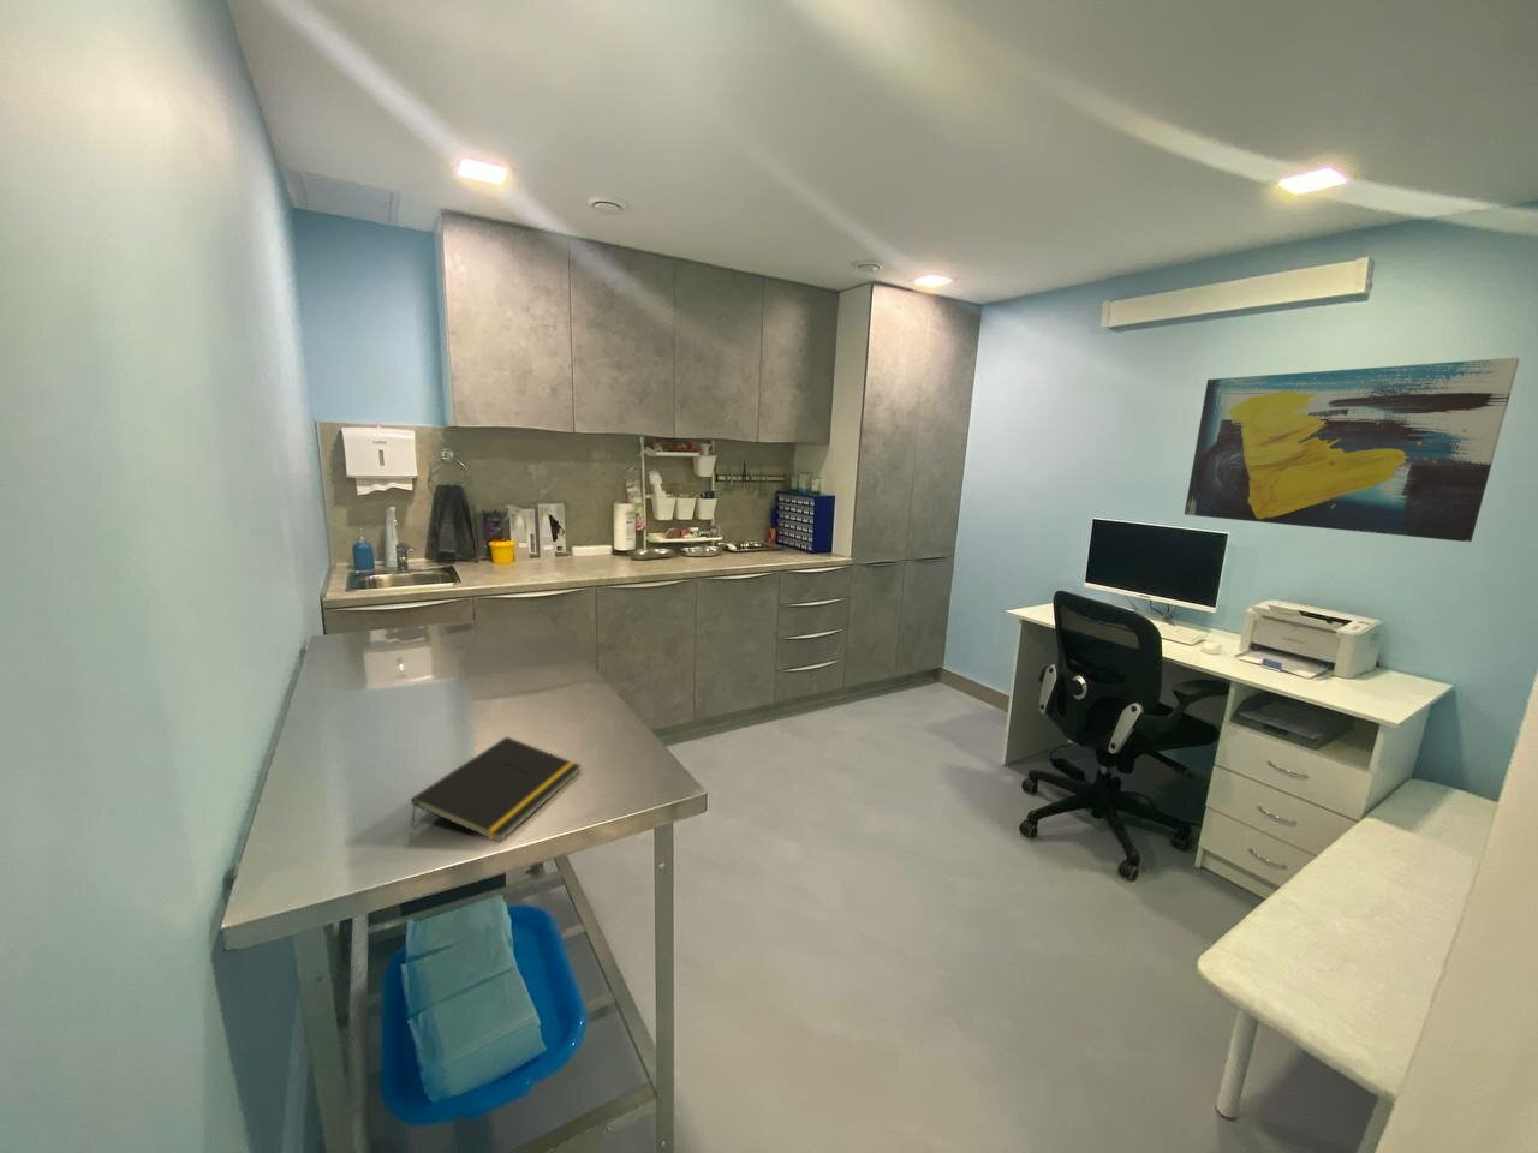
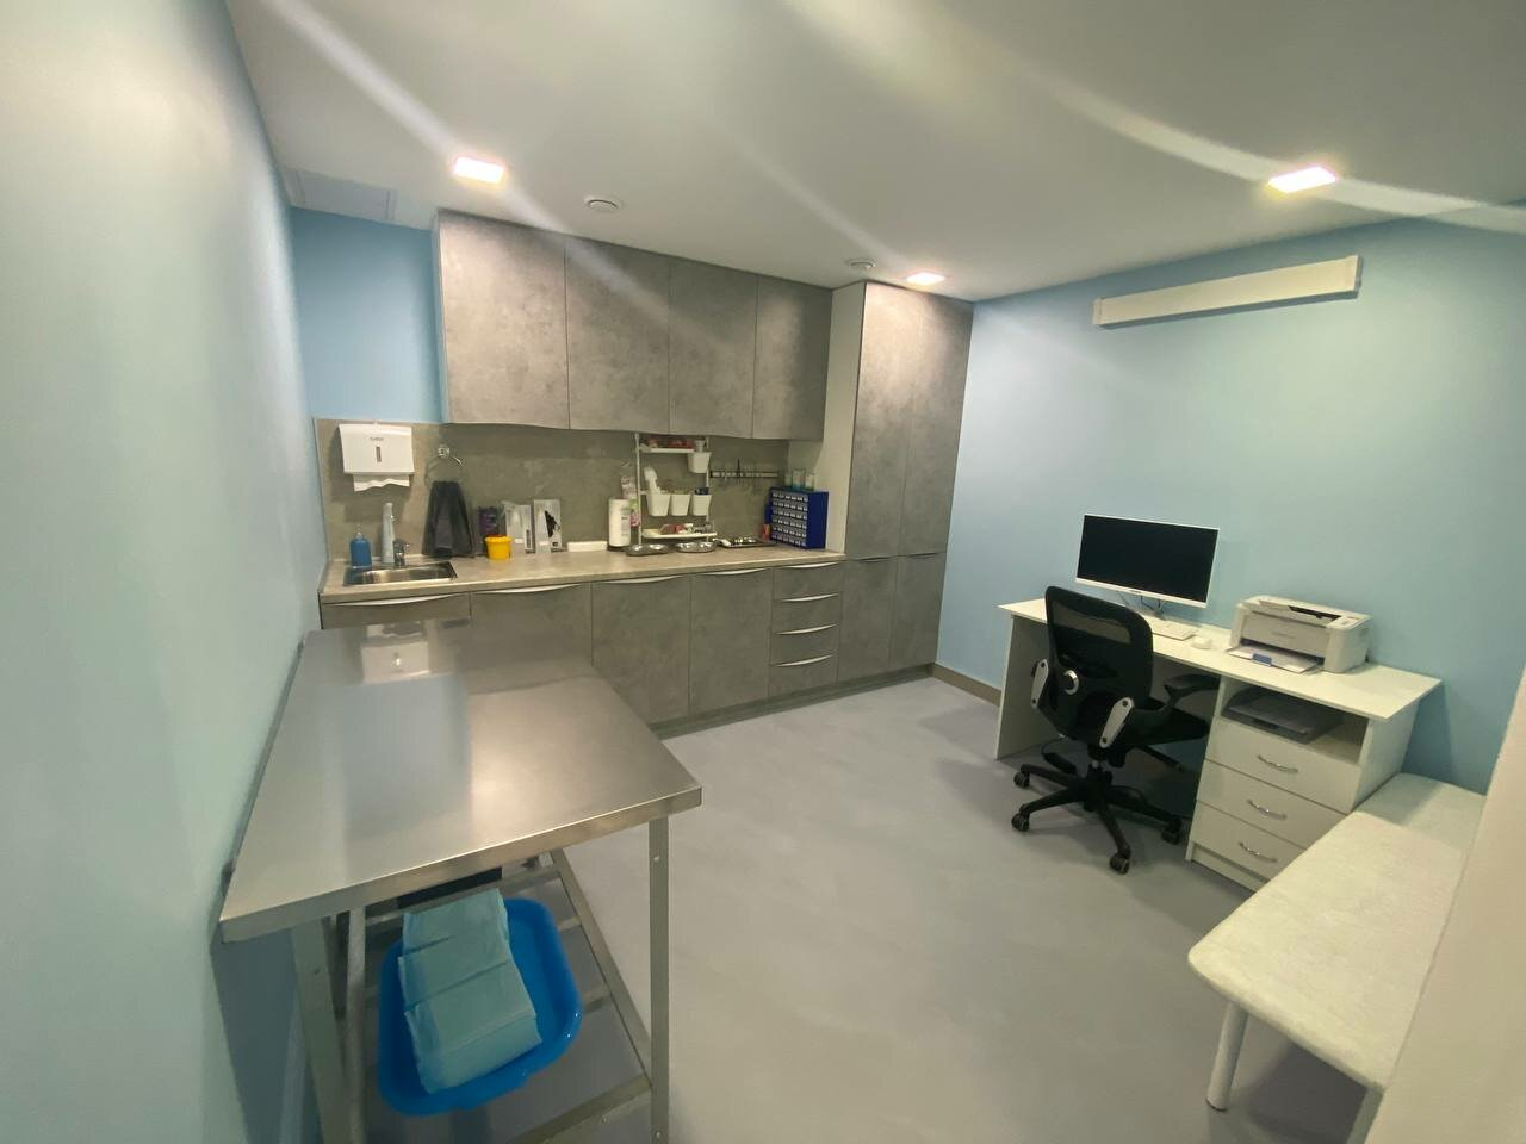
- notepad [409,735,583,843]
- wall art [1183,357,1520,543]
